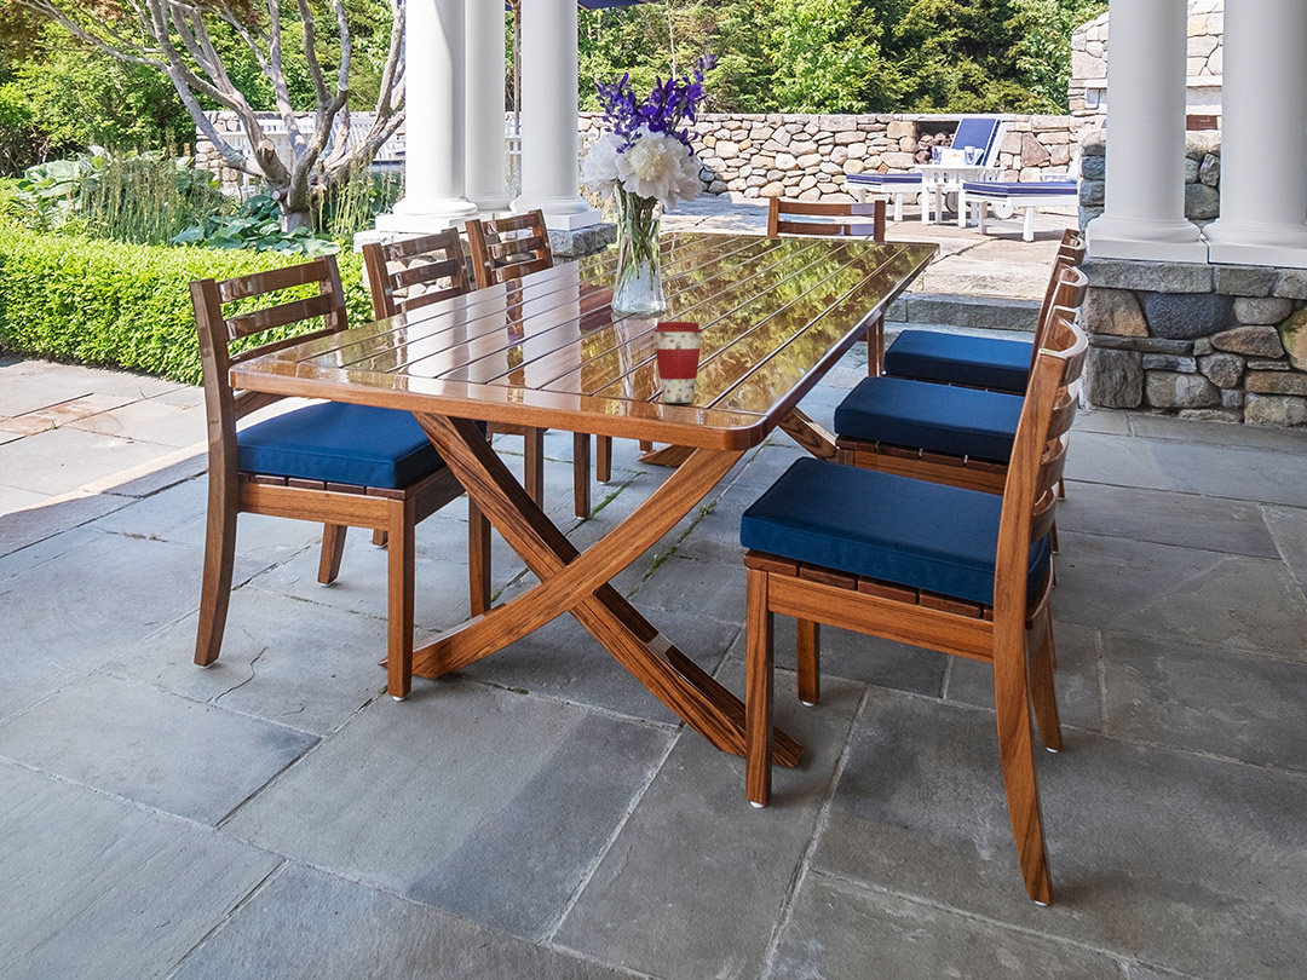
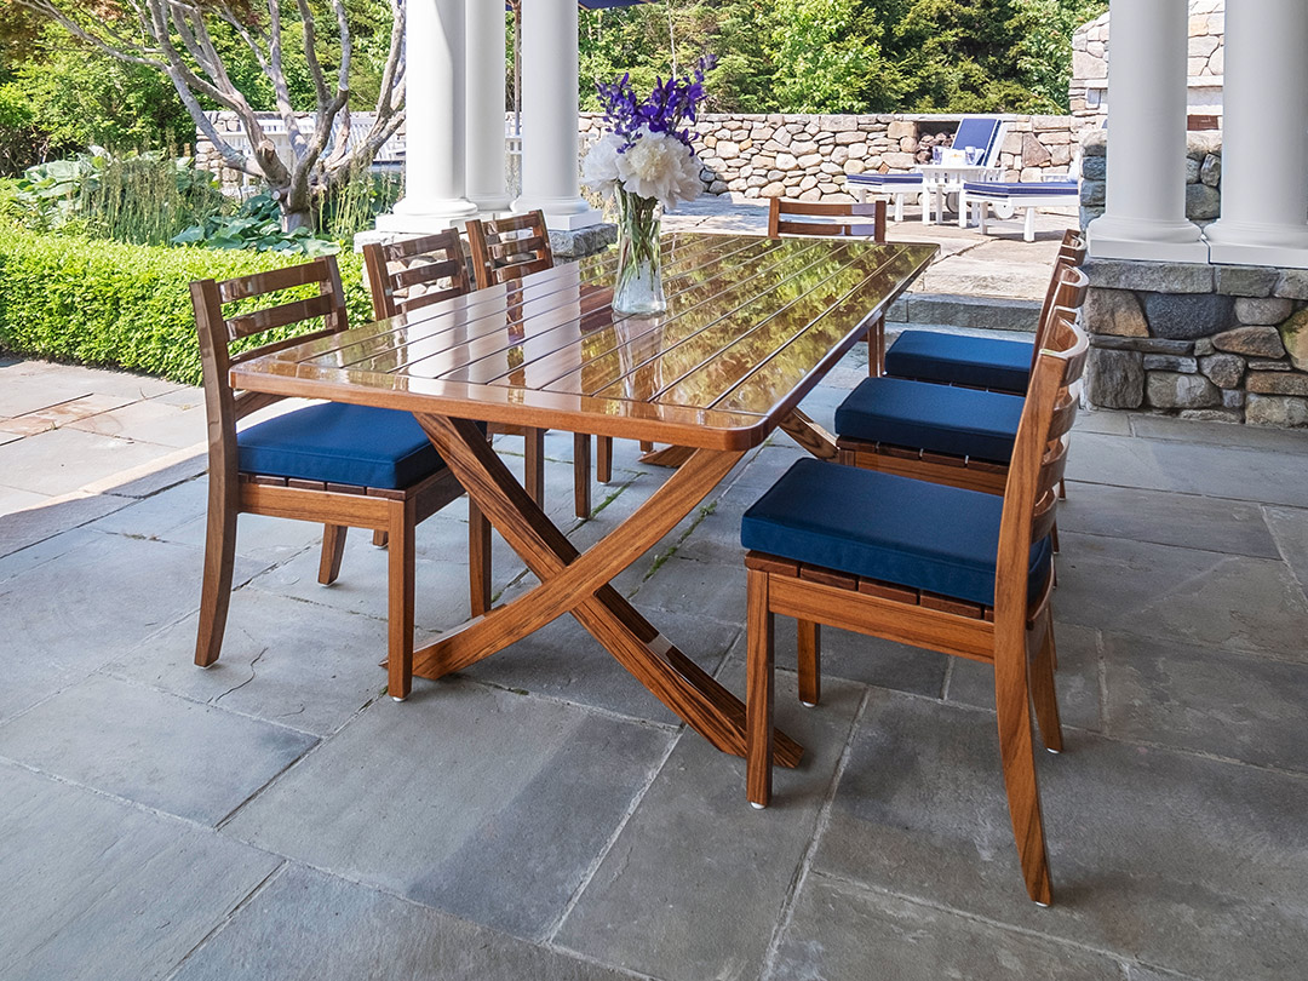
- coffee cup [652,321,704,404]
